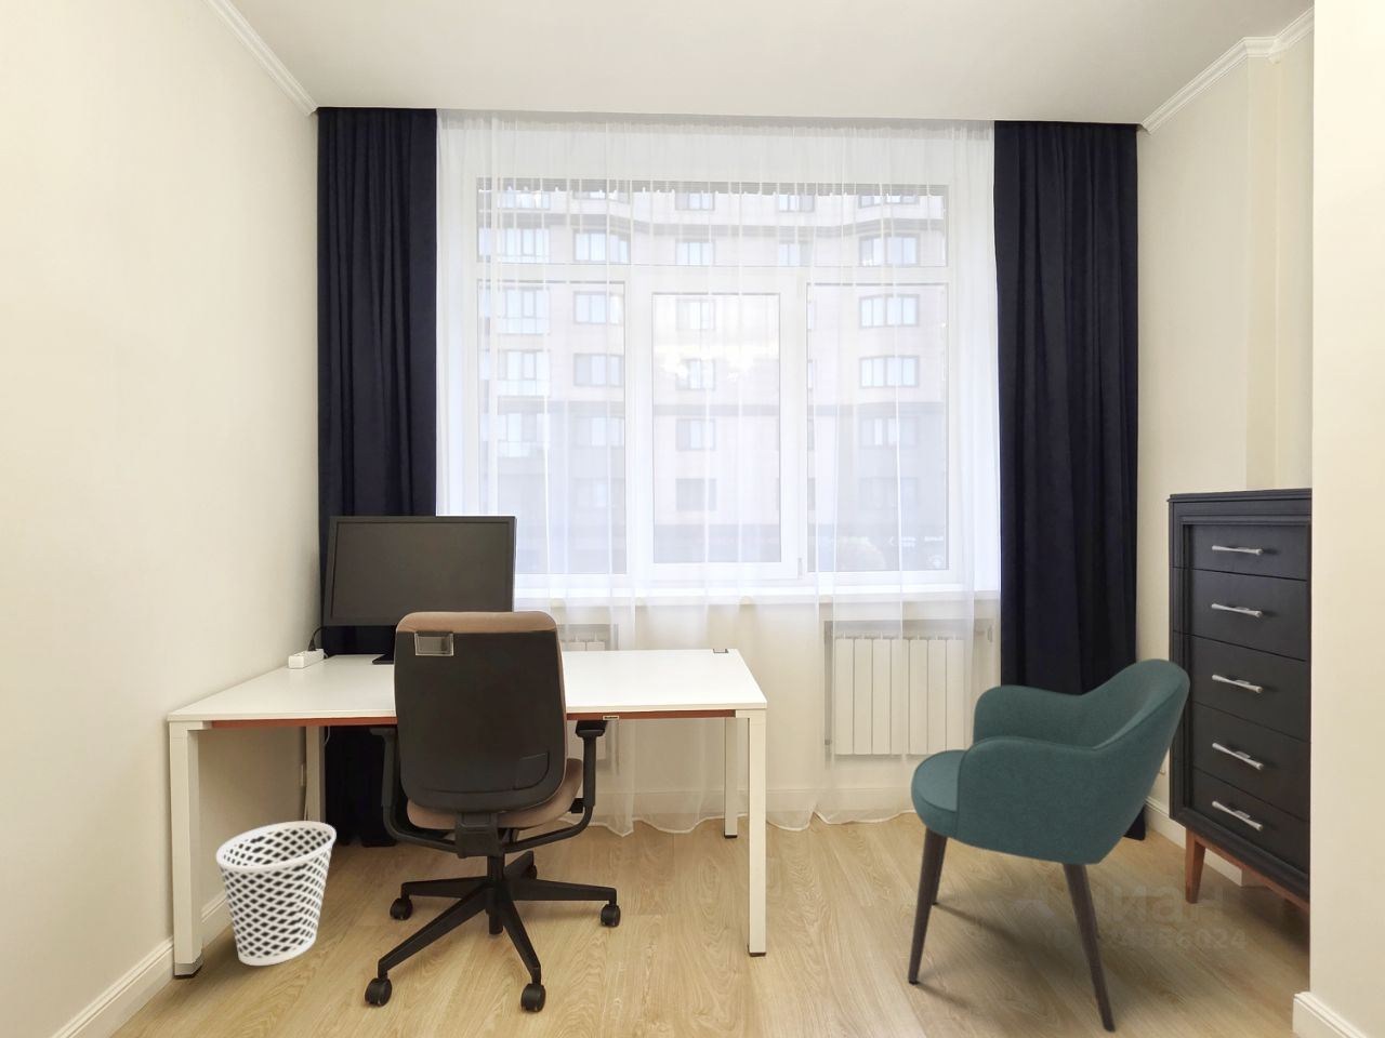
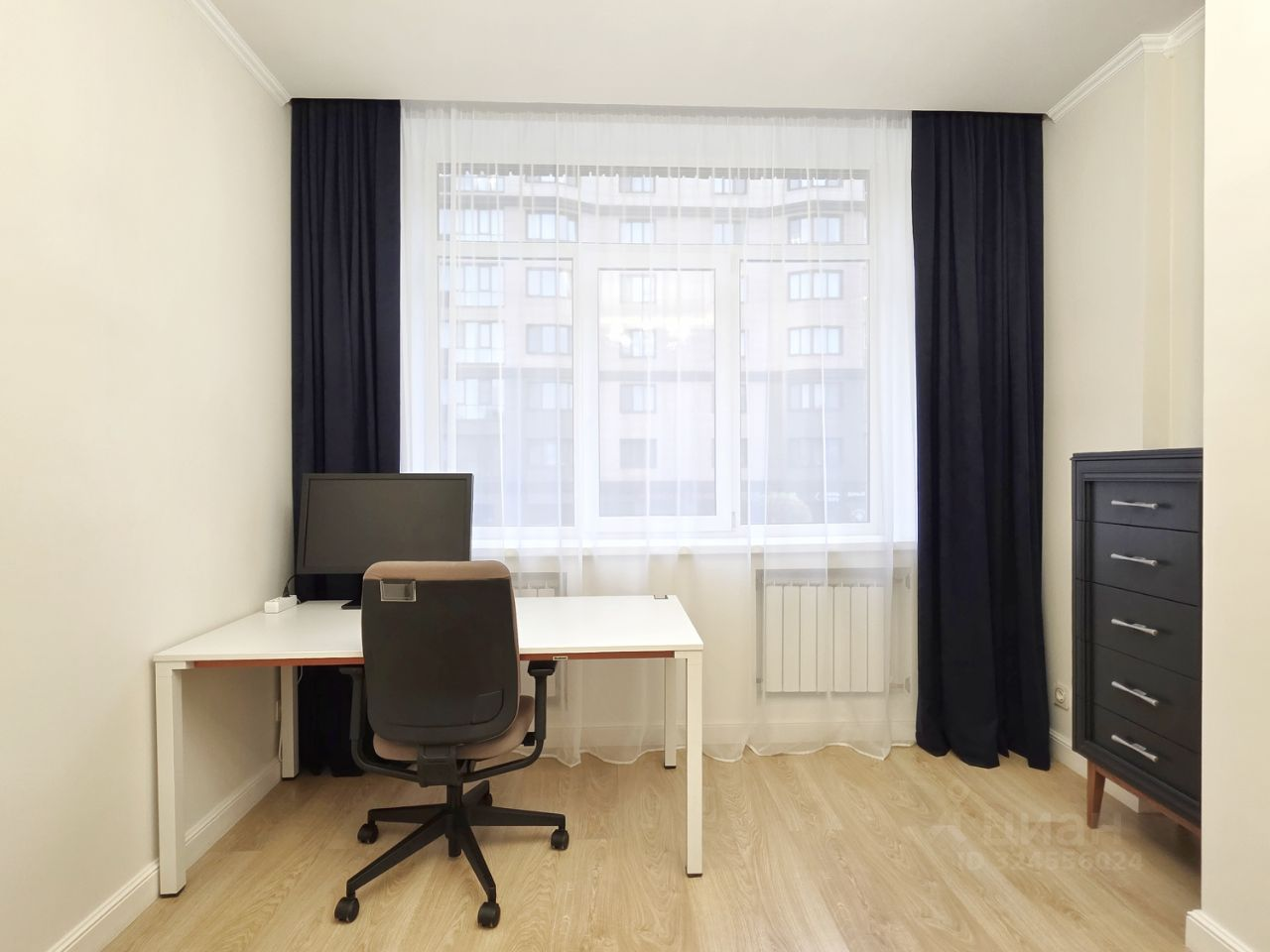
- wastebasket [215,821,337,967]
- armchair [906,657,1191,1033]
